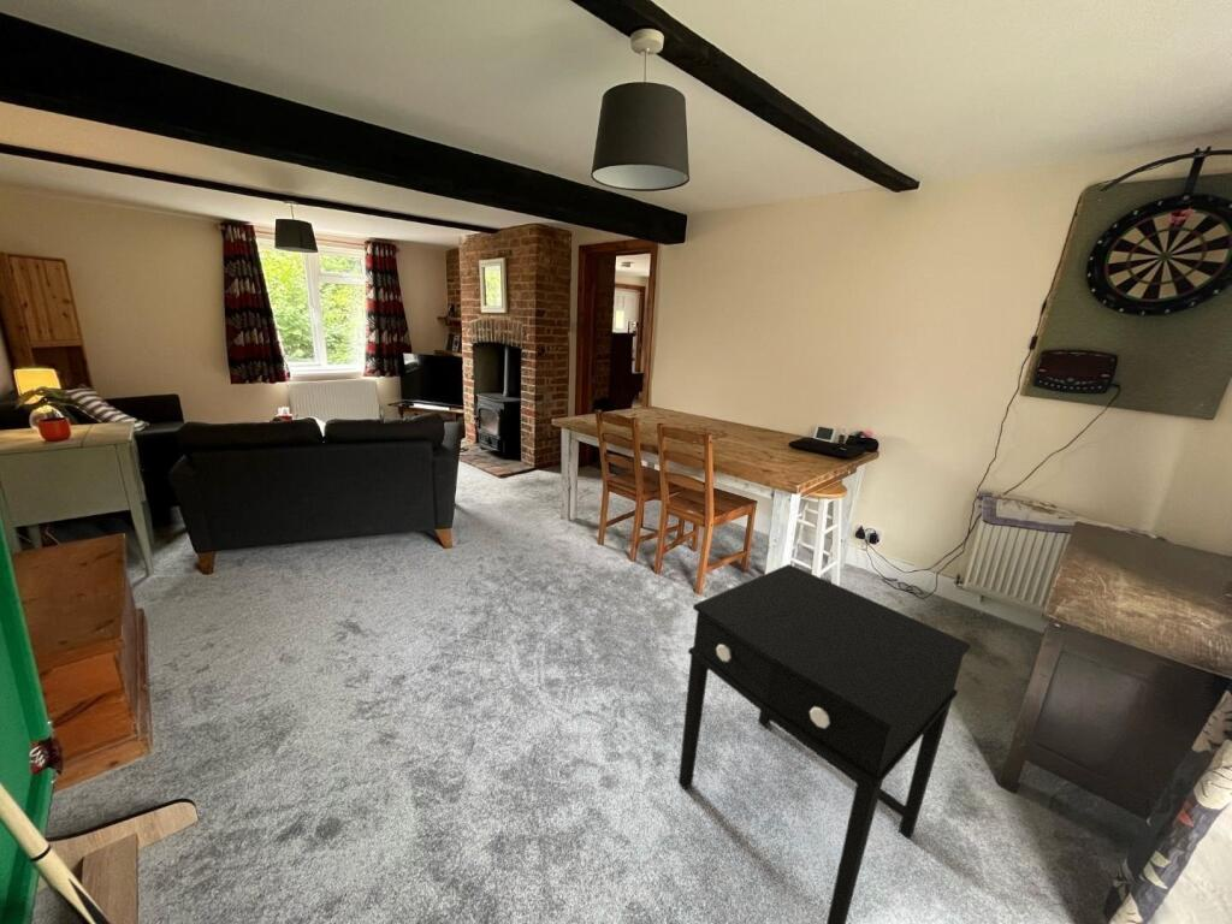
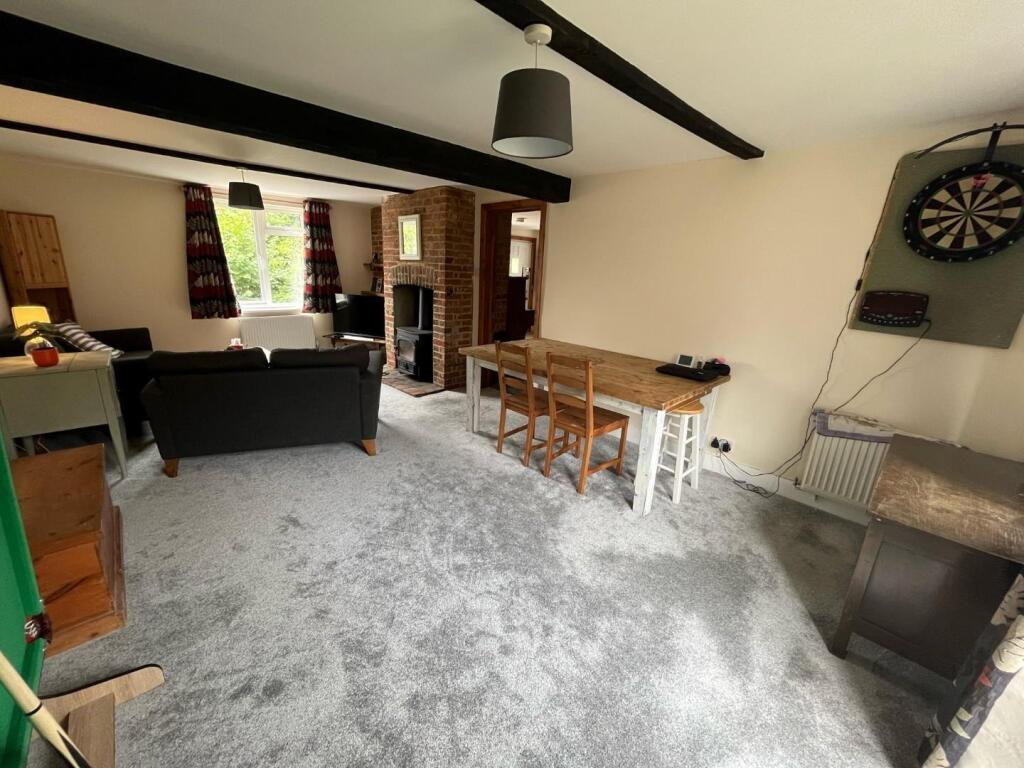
- side table [677,563,972,924]
